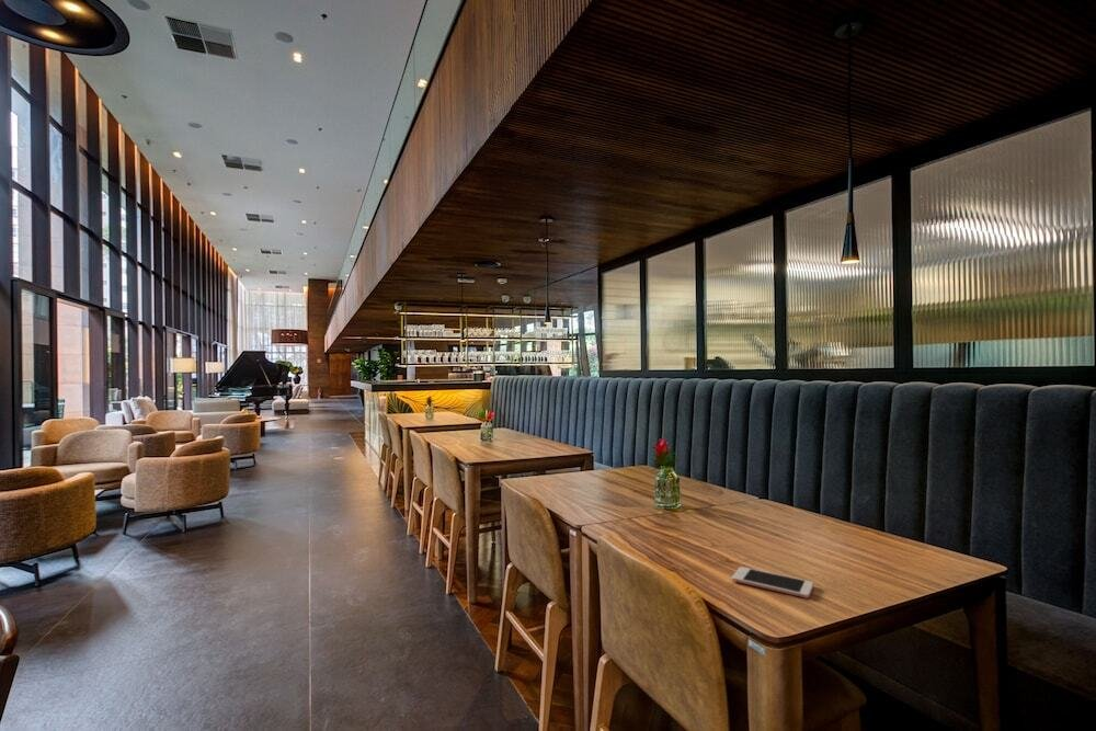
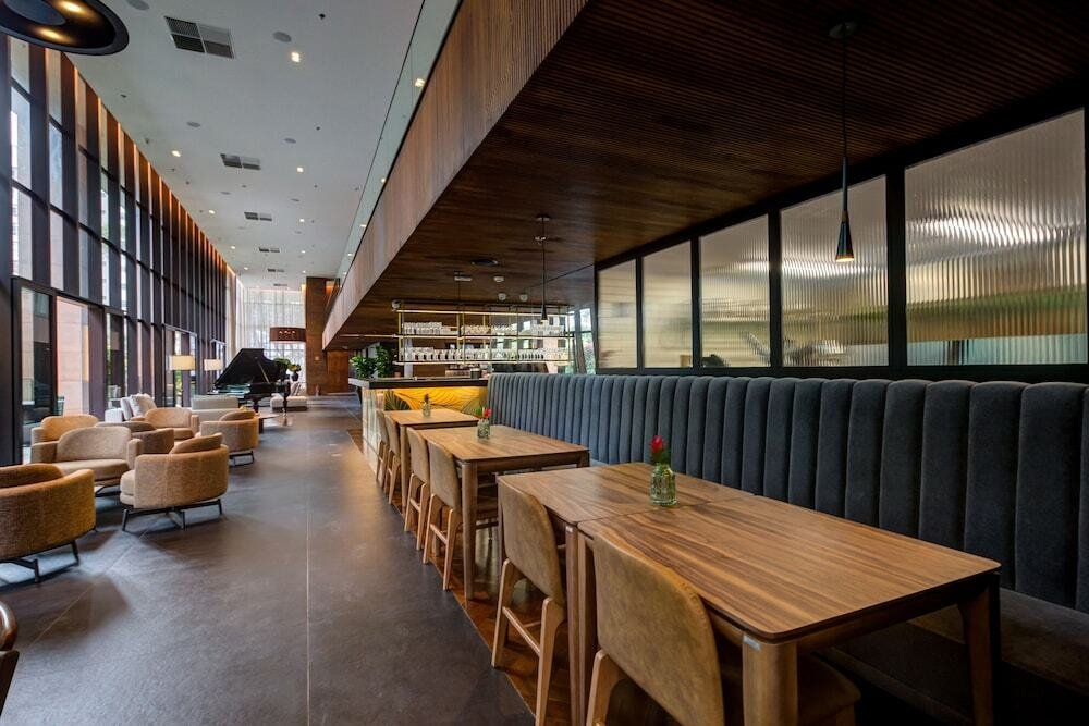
- cell phone [731,566,814,599]
